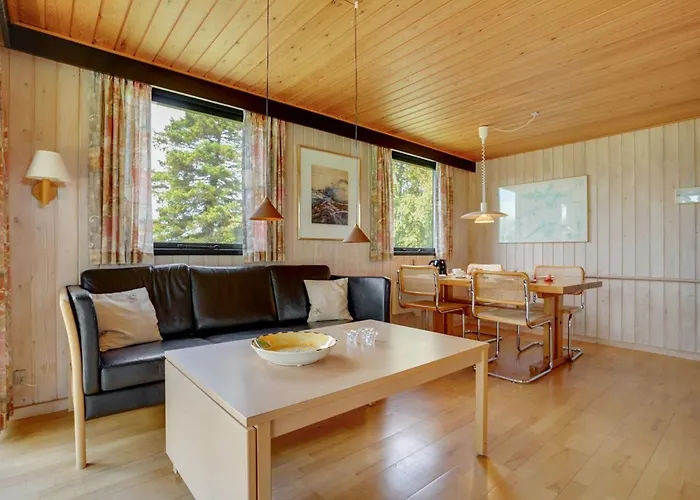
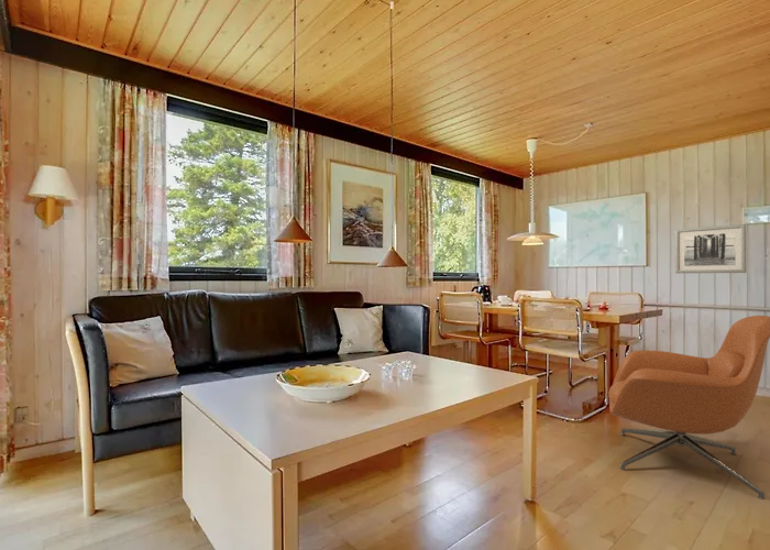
+ armchair [607,315,770,501]
+ wall art [674,223,748,274]
